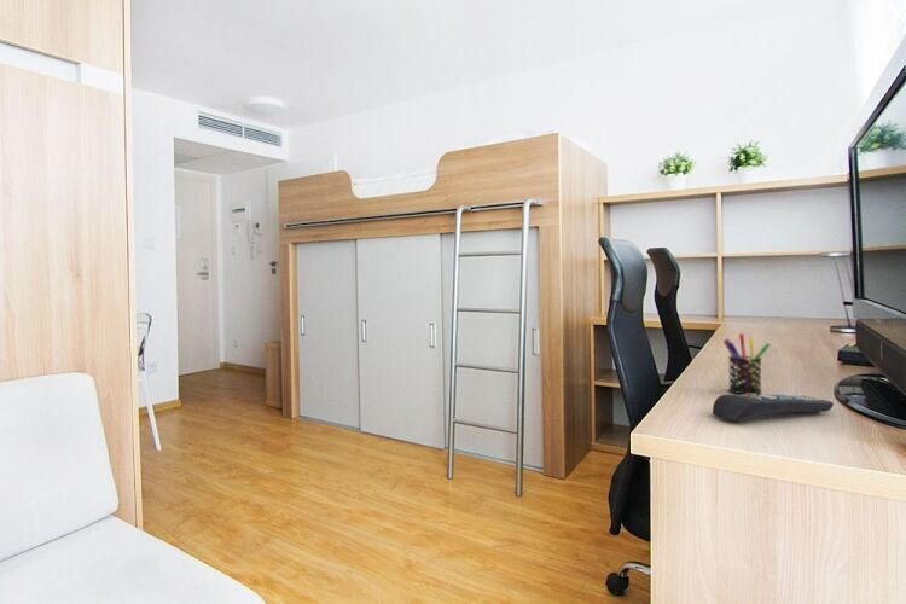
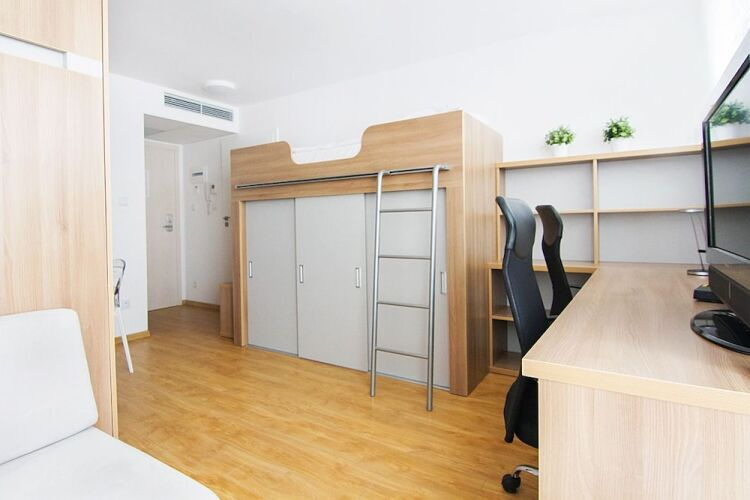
- pen holder [722,332,772,394]
- remote control [712,393,835,423]
